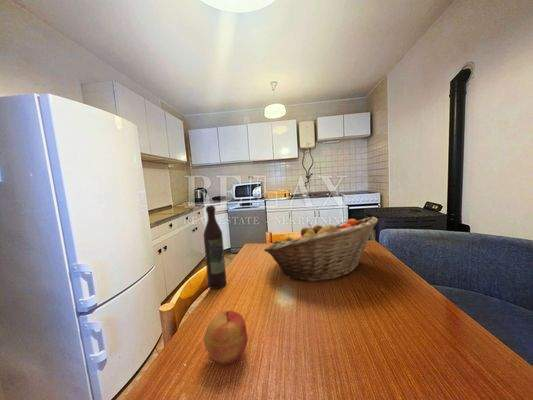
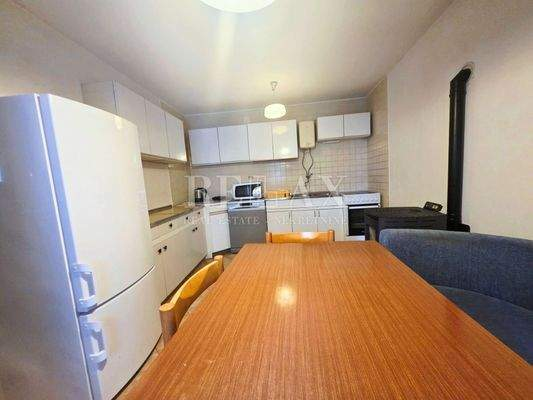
- fruit basket [263,216,379,282]
- apple [203,310,249,366]
- wine bottle [202,204,227,290]
